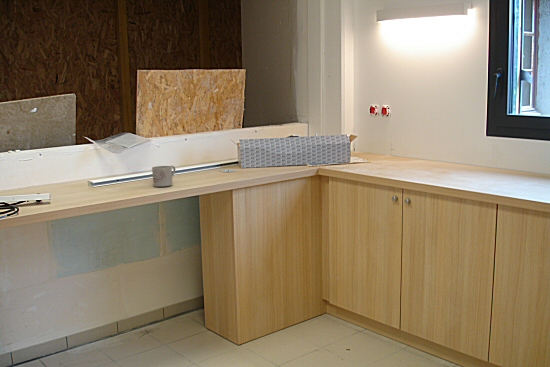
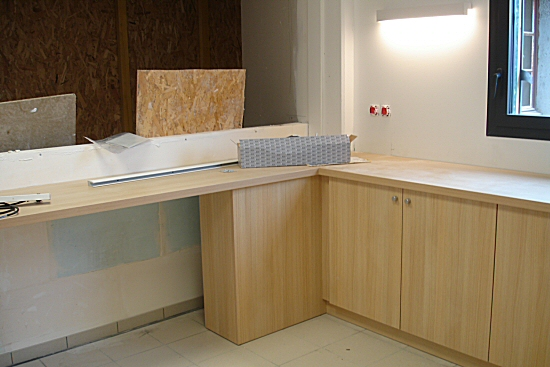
- mug [151,165,176,187]
